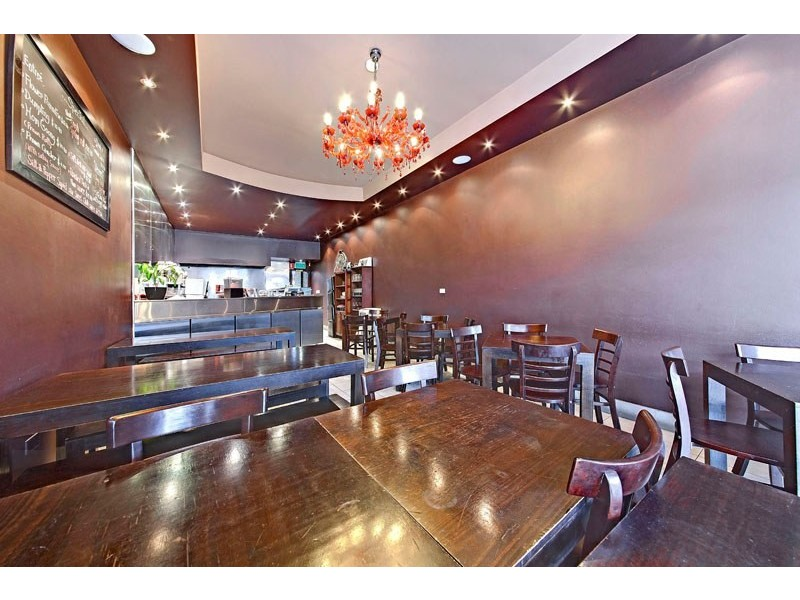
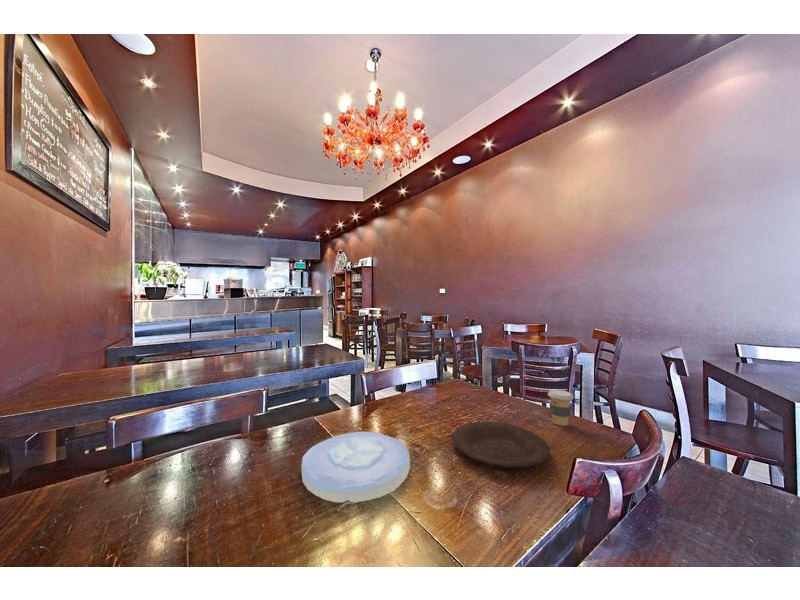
+ coffee cup [547,389,574,427]
+ plate [451,421,551,468]
+ plate [301,431,411,503]
